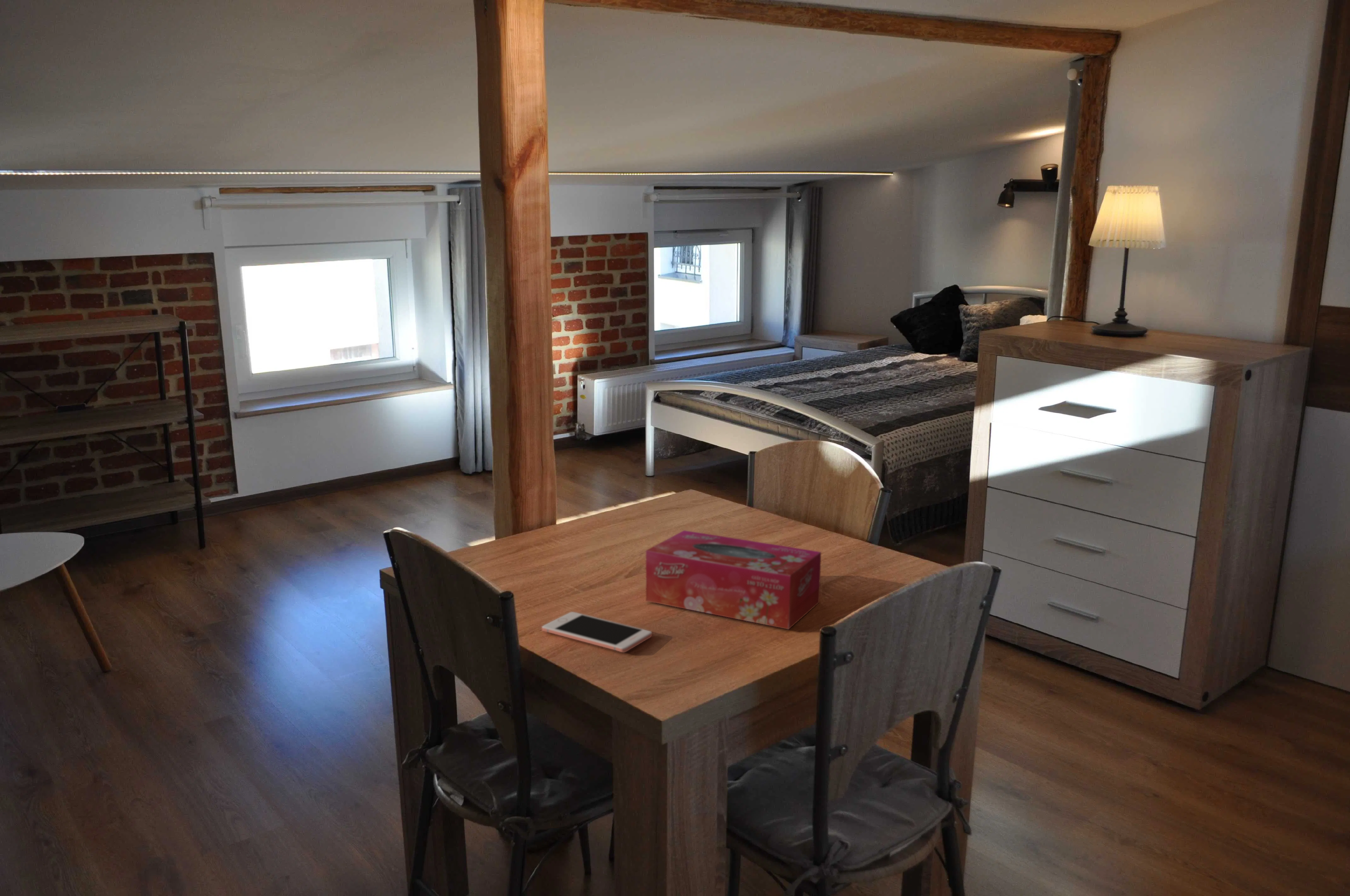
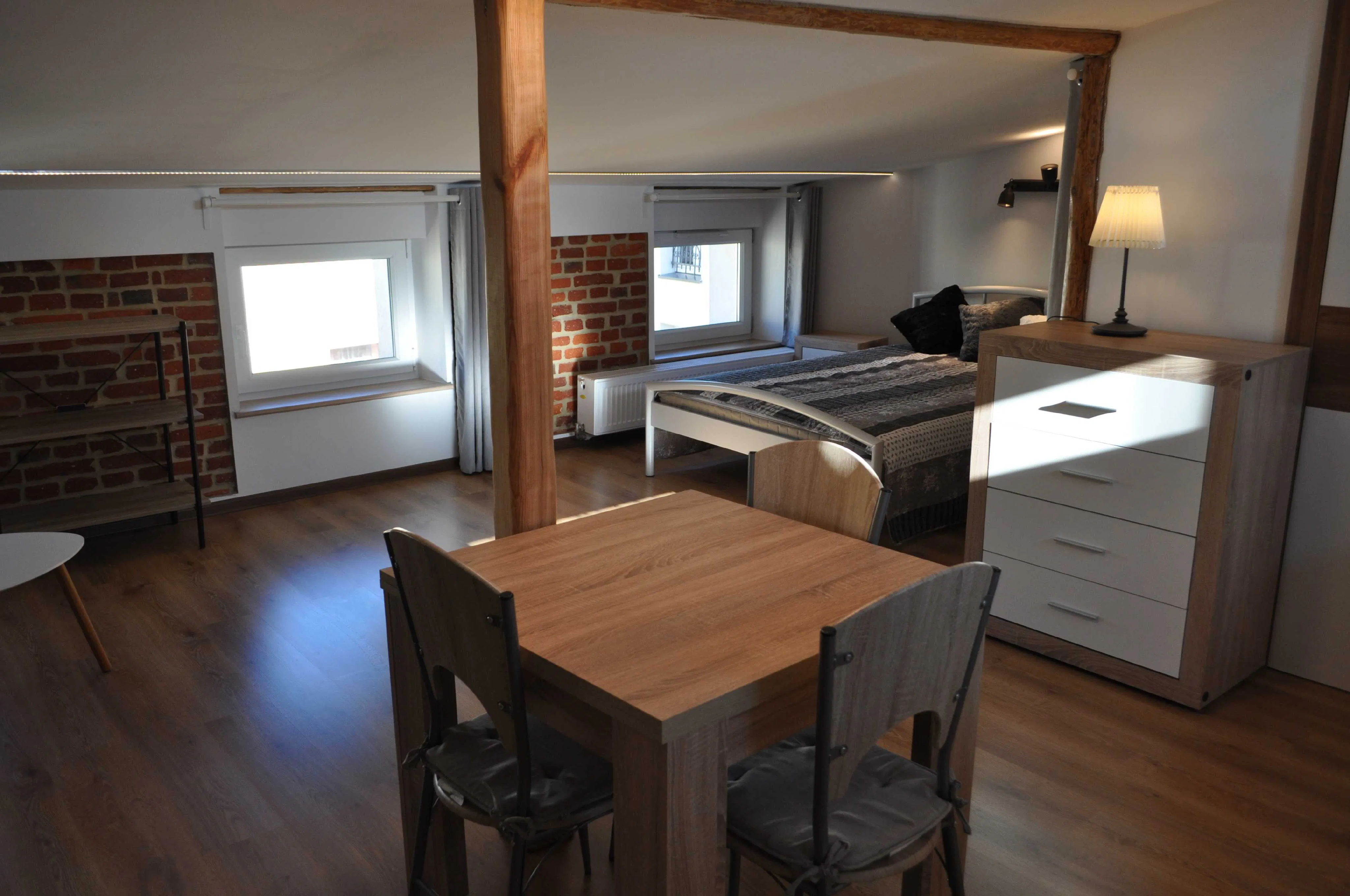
- tissue box [645,530,822,630]
- cell phone [542,611,652,653]
